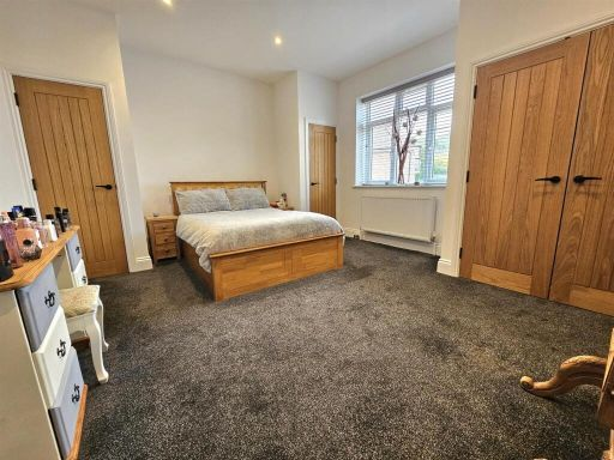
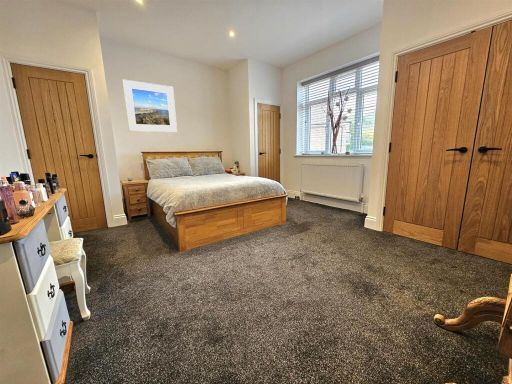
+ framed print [121,79,178,133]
